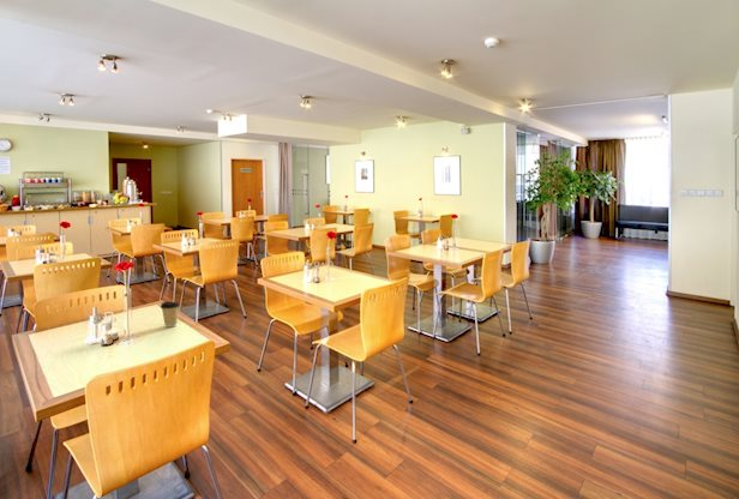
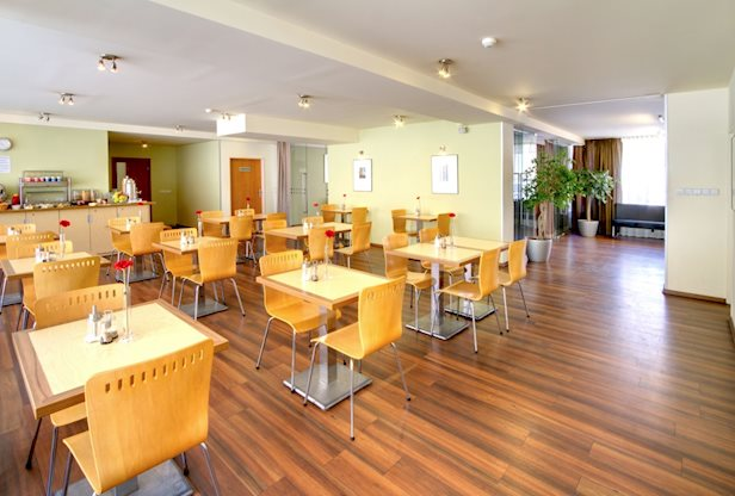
- coffee cup [160,301,181,327]
